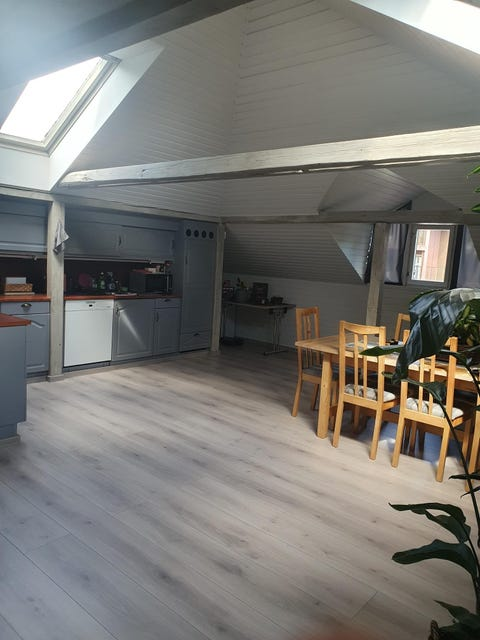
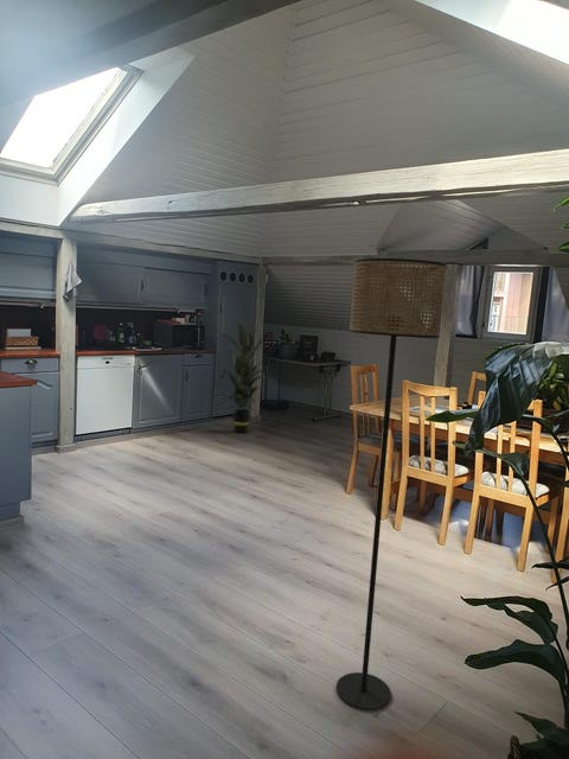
+ floor lamp [335,257,448,712]
+ indoor plant [210,321,275,434]
